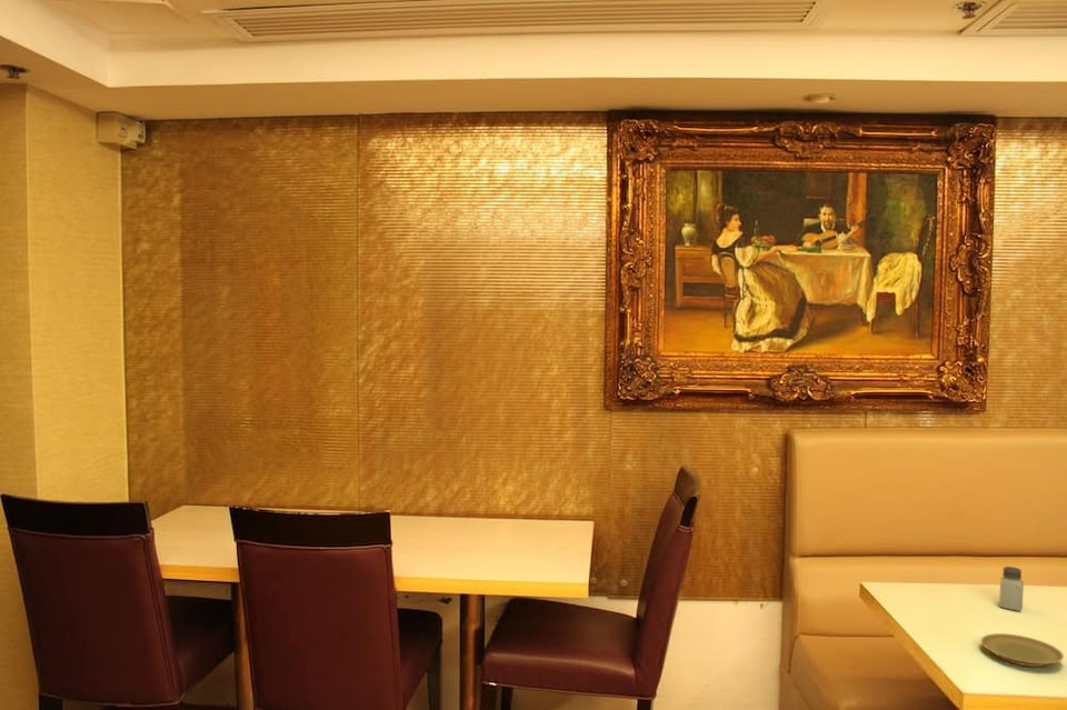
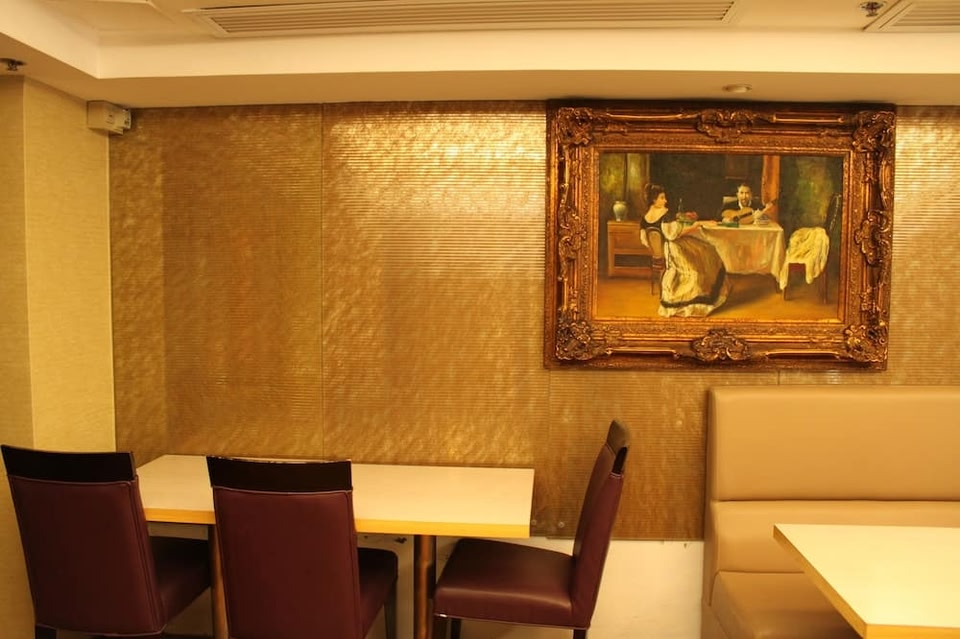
- saltshaker [998,566,1025,612]
- plate [979,632,1065,668]
